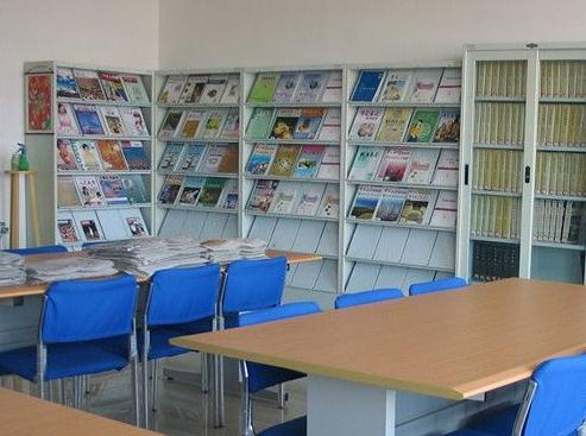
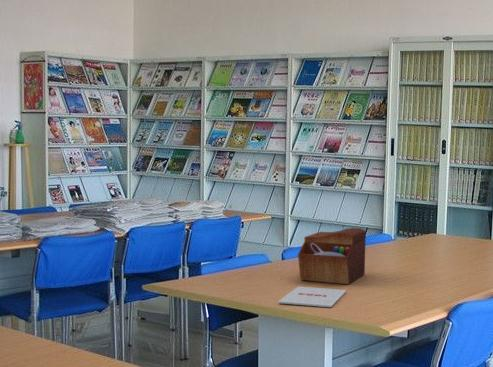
+ sewing box [297,227,367,285]
+ magazine [278,286,347,308]
